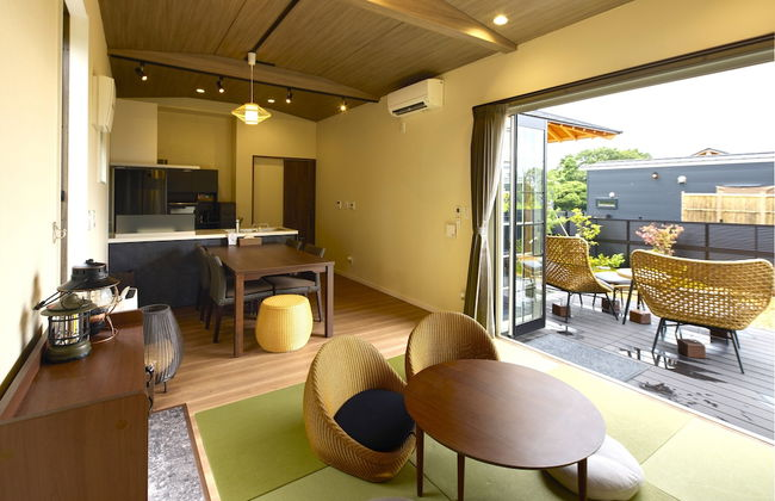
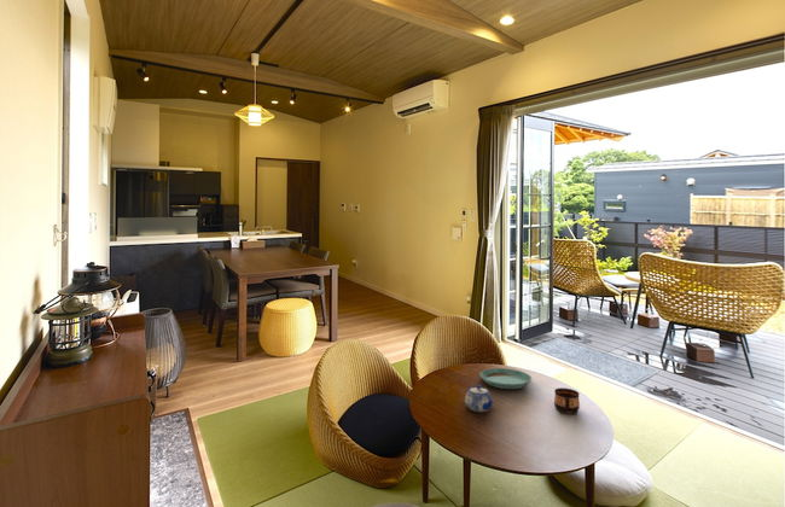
+ teapot [464,384,495,413]
+ saucer [479,367,533,390]
+ cup [553,386,581,415]
